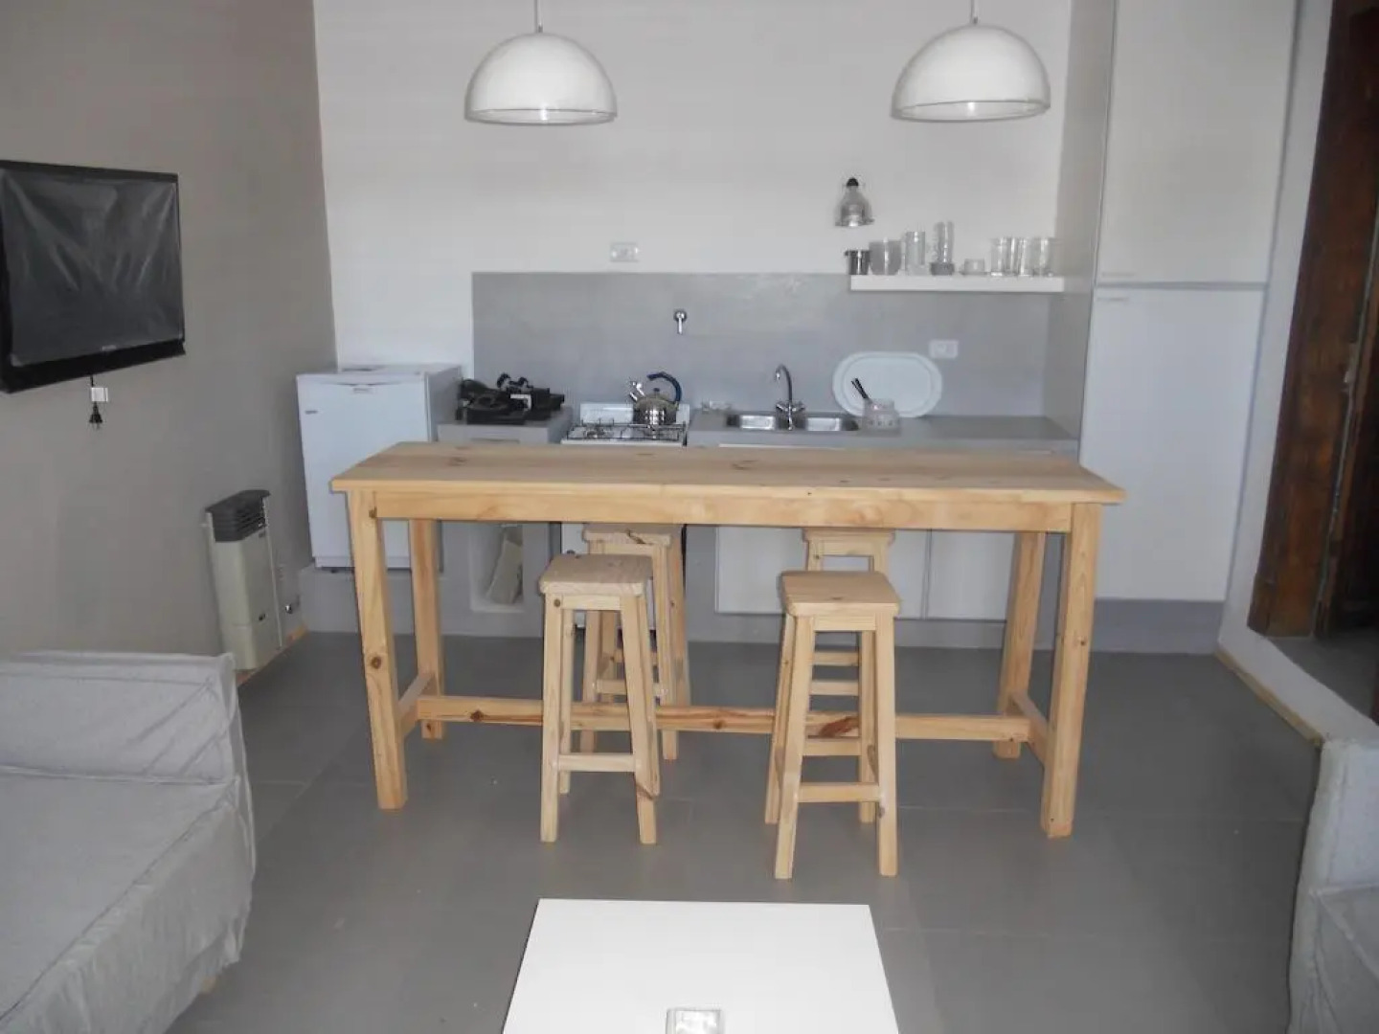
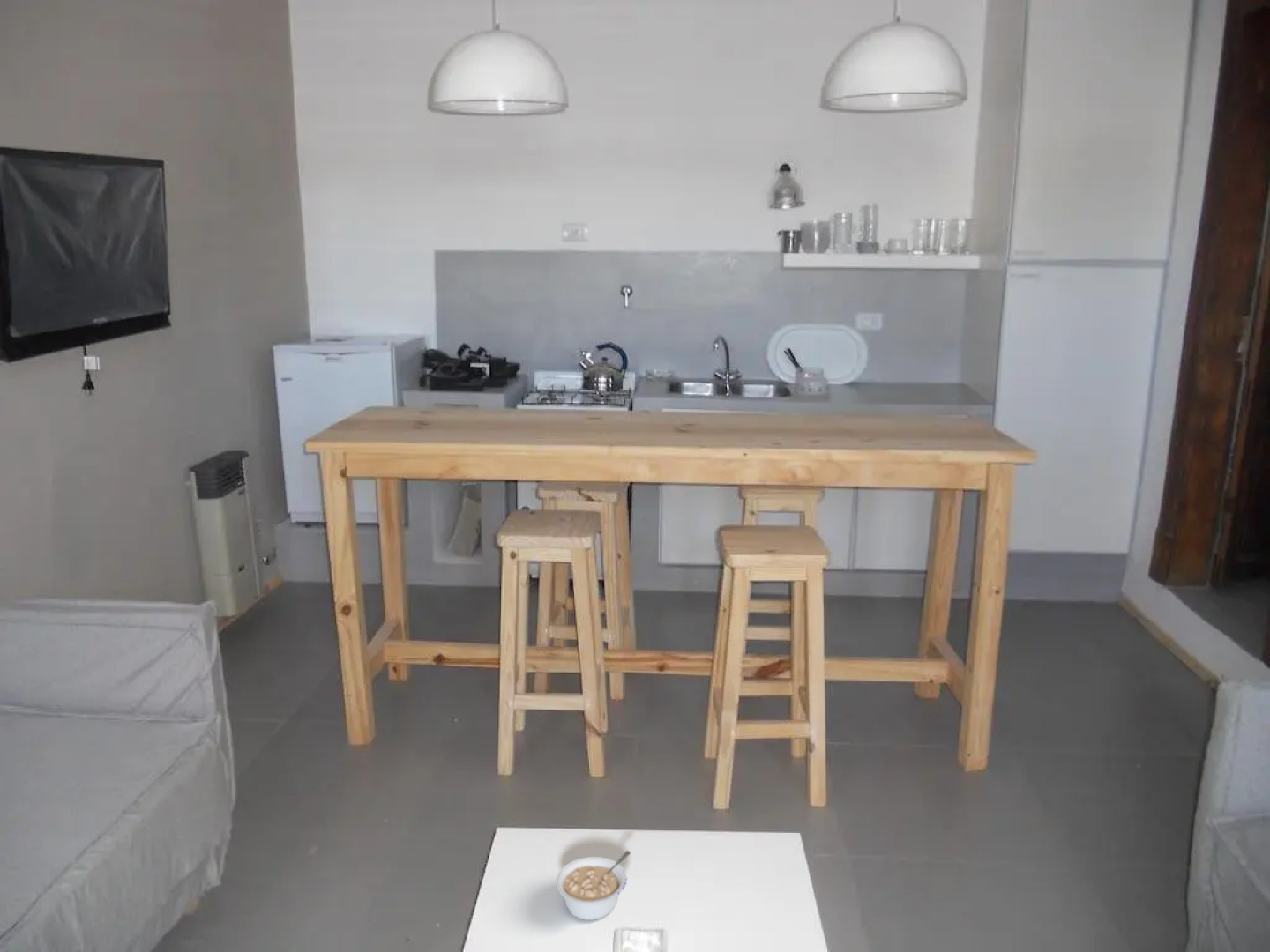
+ legume [555,850,631,921]
